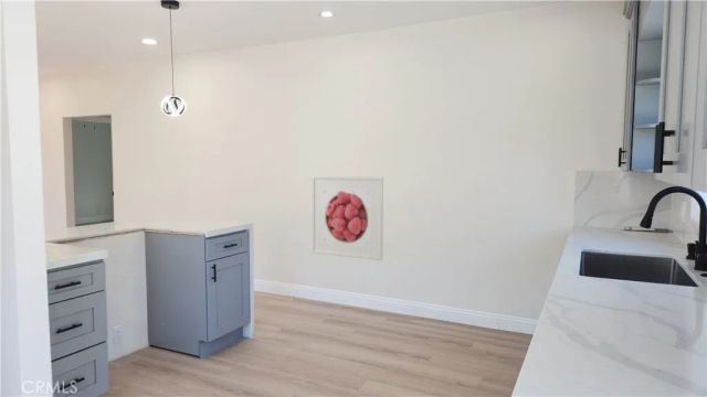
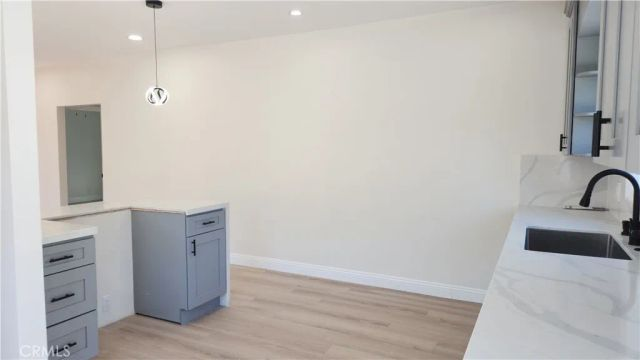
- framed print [310,175,384,261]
